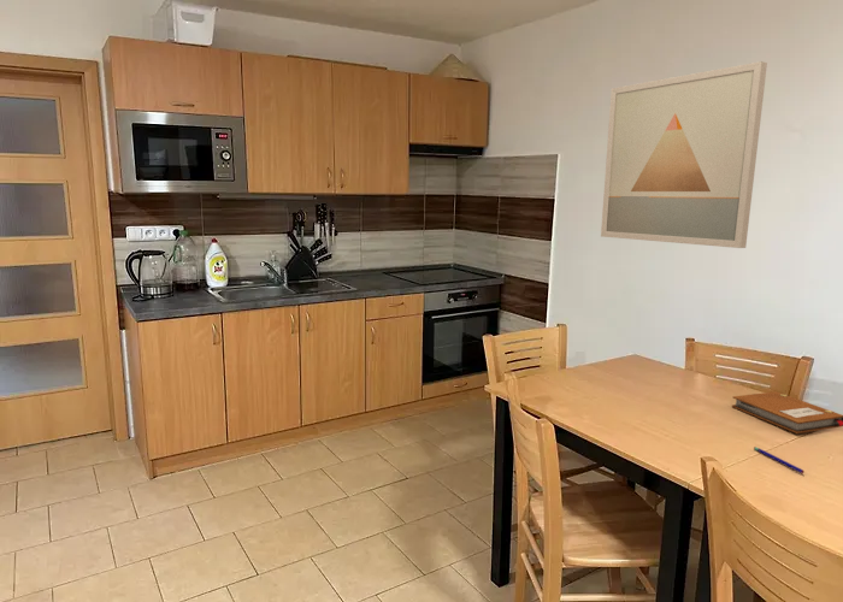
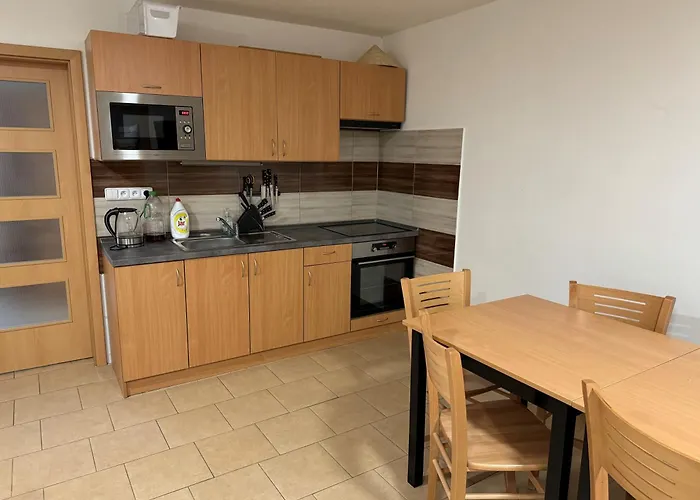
- pen [753,445,806,474]
- notebook [731,390,843,435]
- wall art [600,60,768,249]
